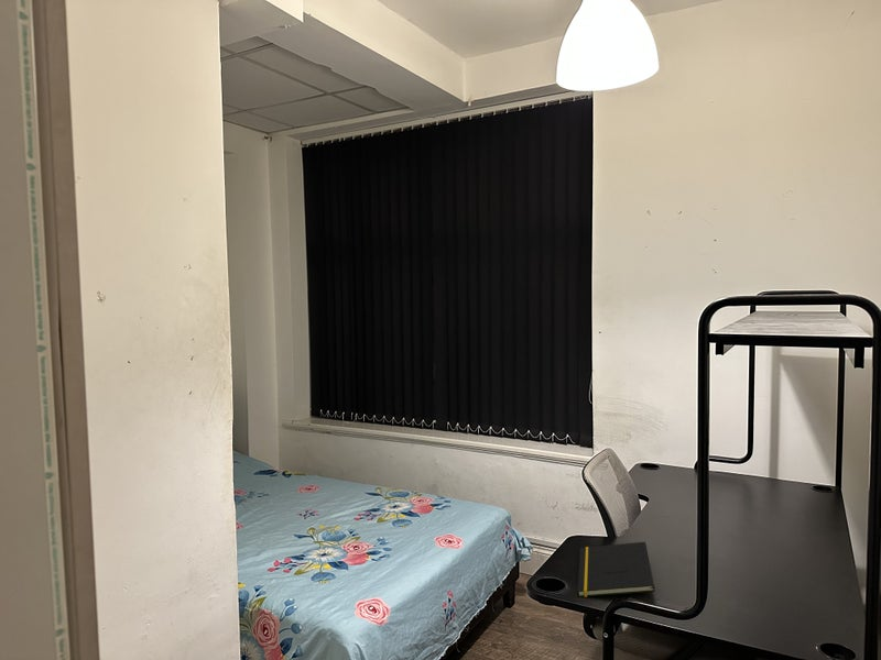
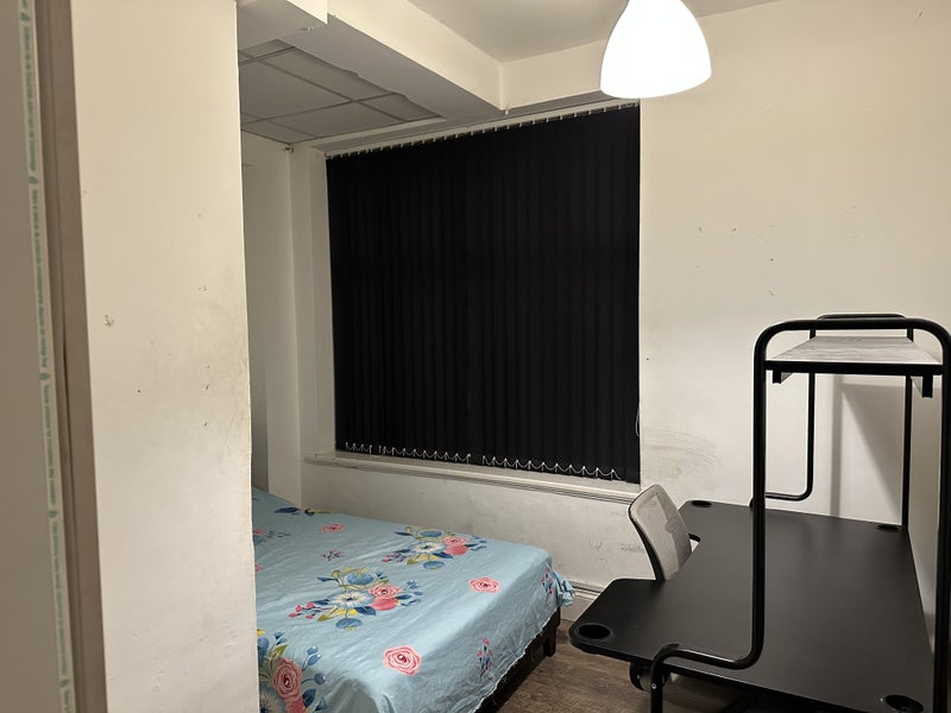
- notepad [576,541,656,598]
